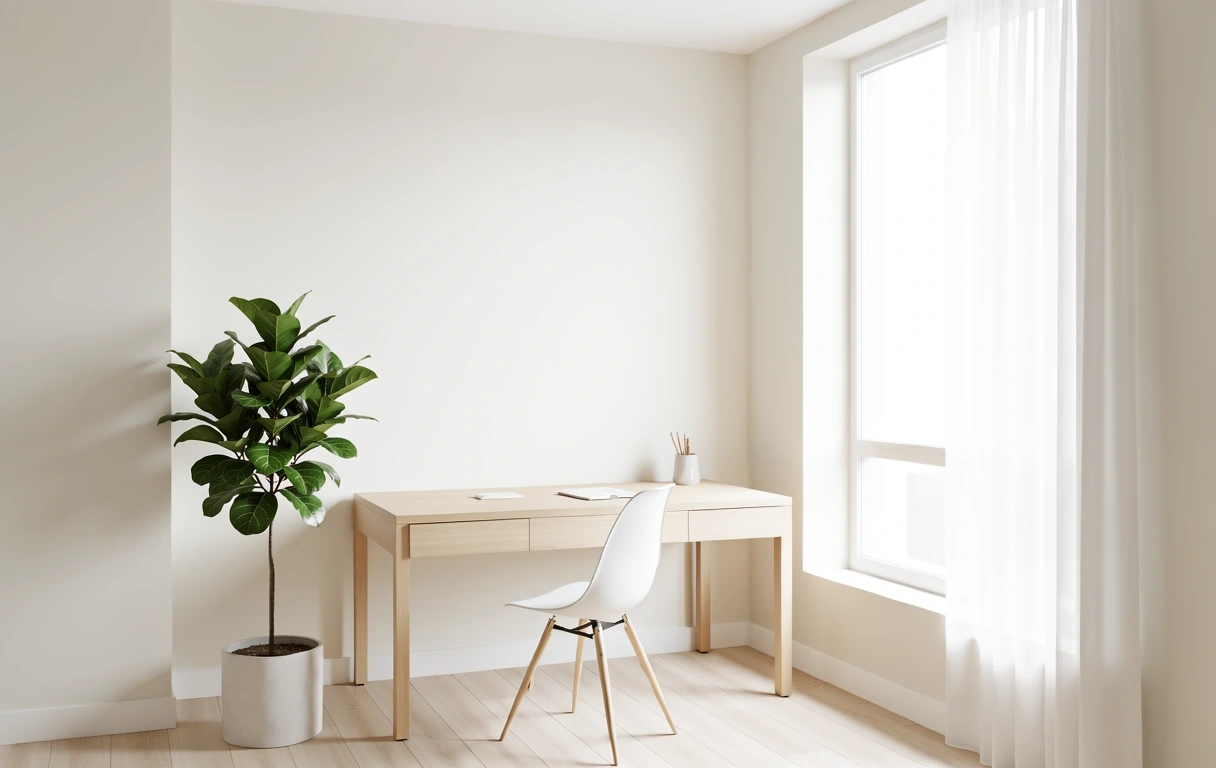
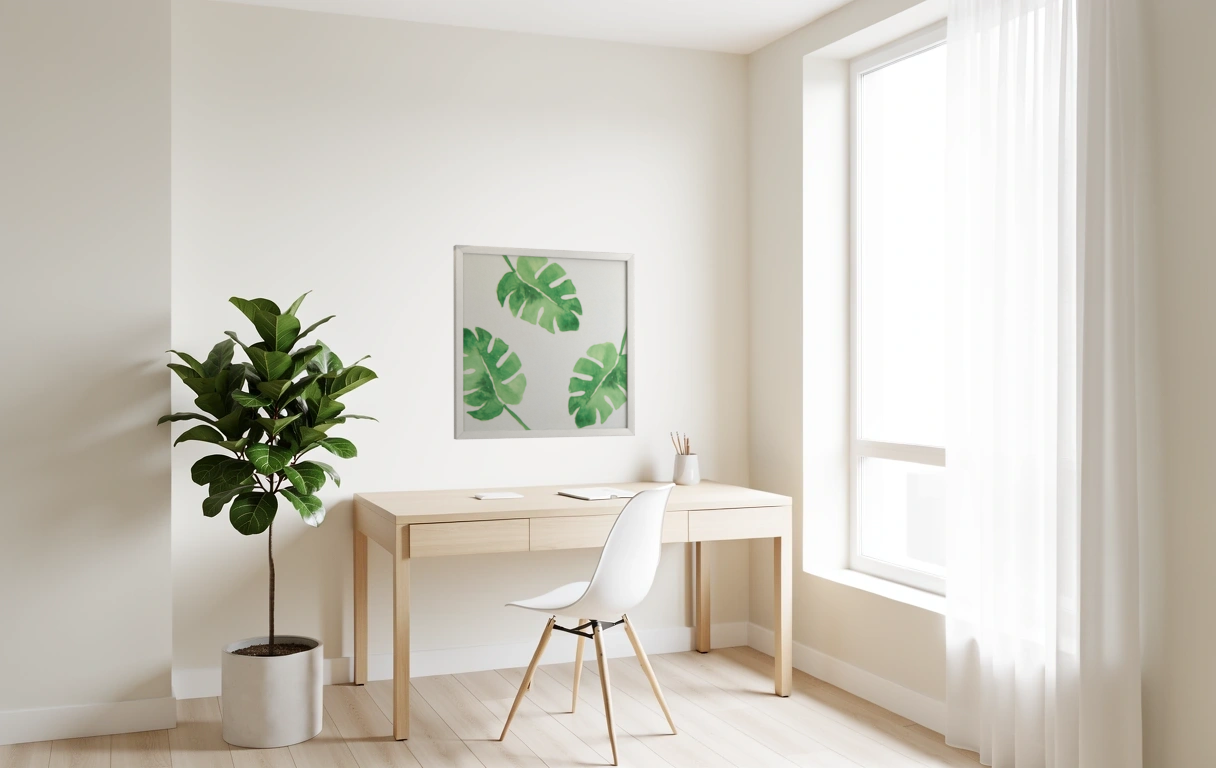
+ wall art [452,244,636,441]
